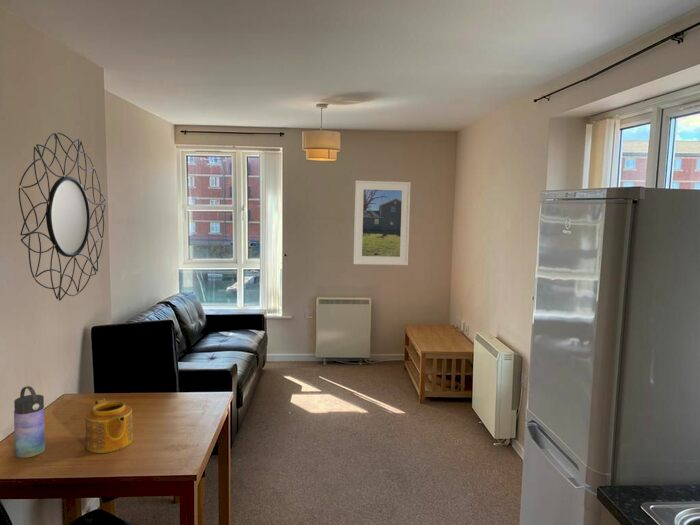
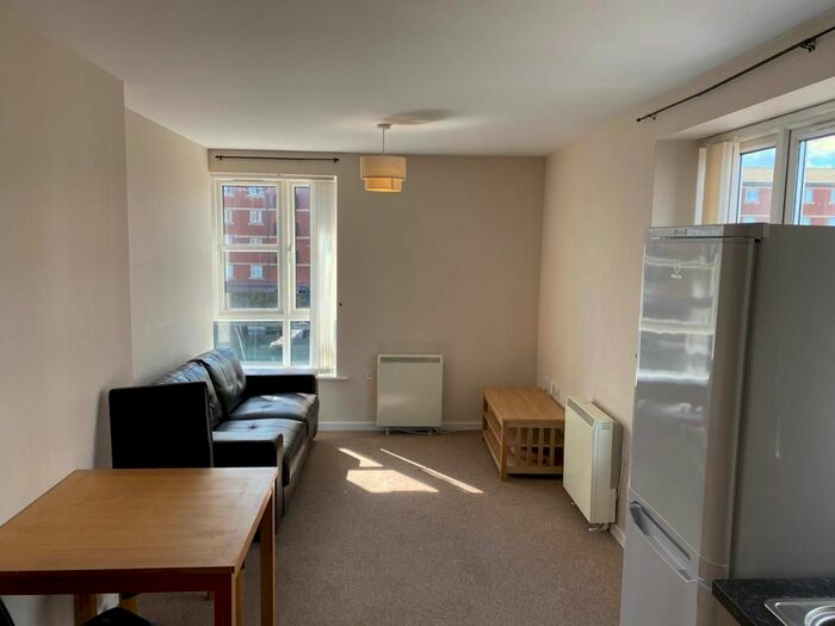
- home mirror [18,132,107,302]
- teapot [85,397,134,454]
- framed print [352,180,412,266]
- water bottle [13,385,46,459]
